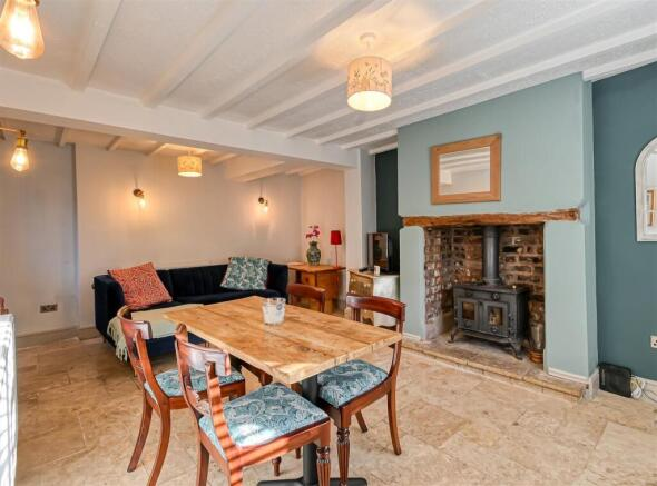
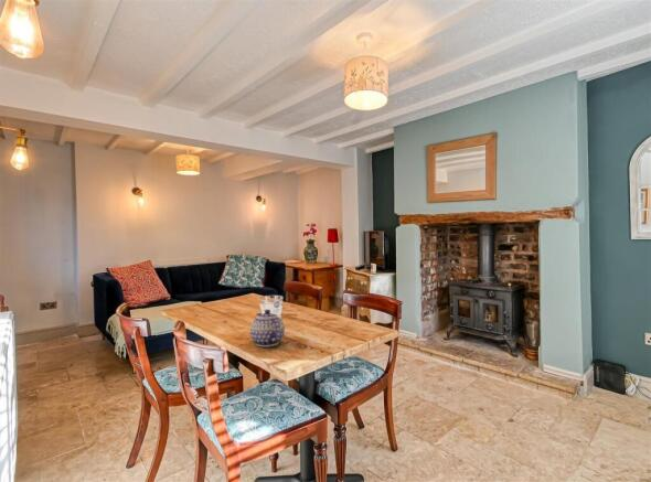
+ teapot [249,309,286,347]
